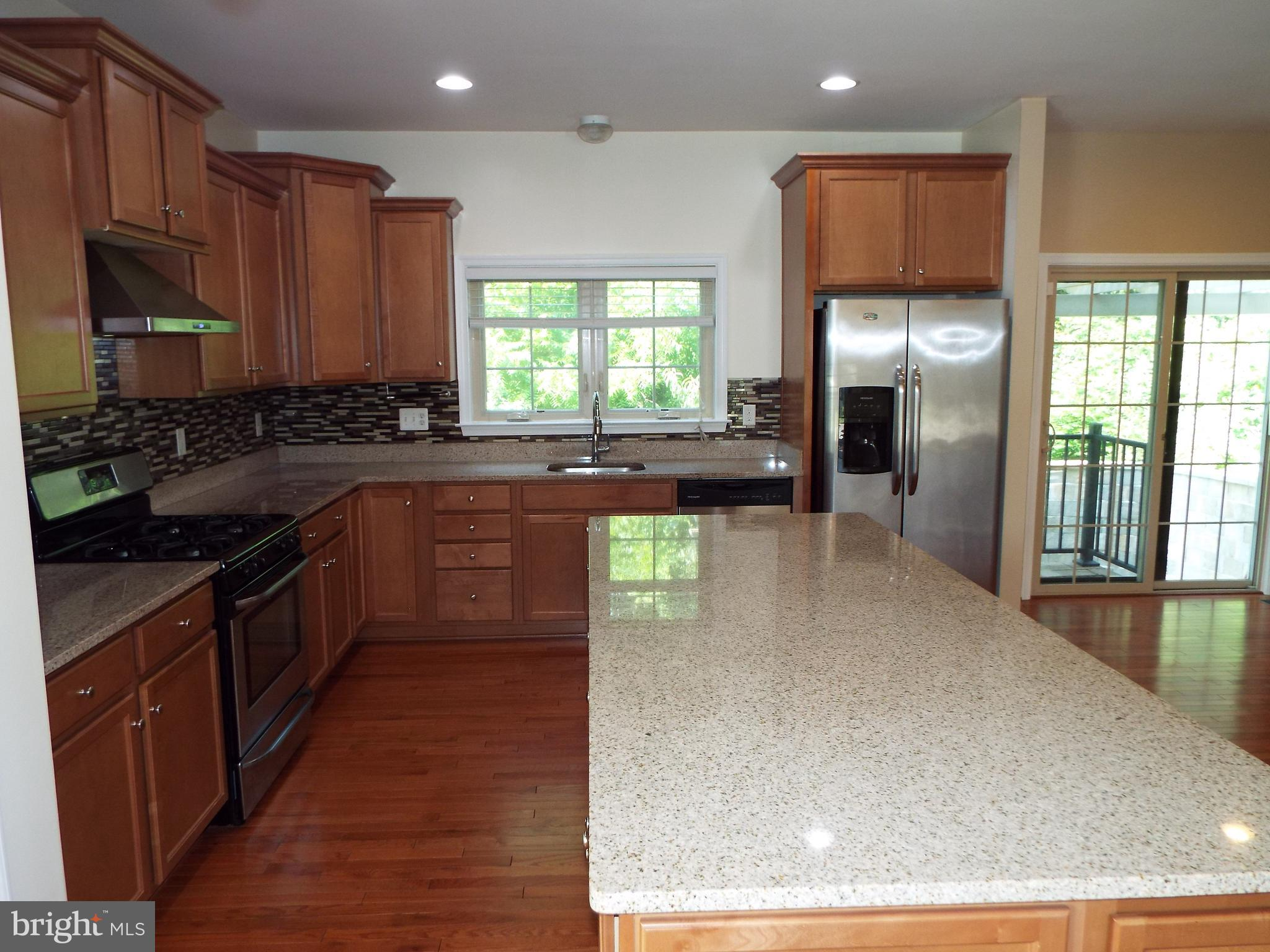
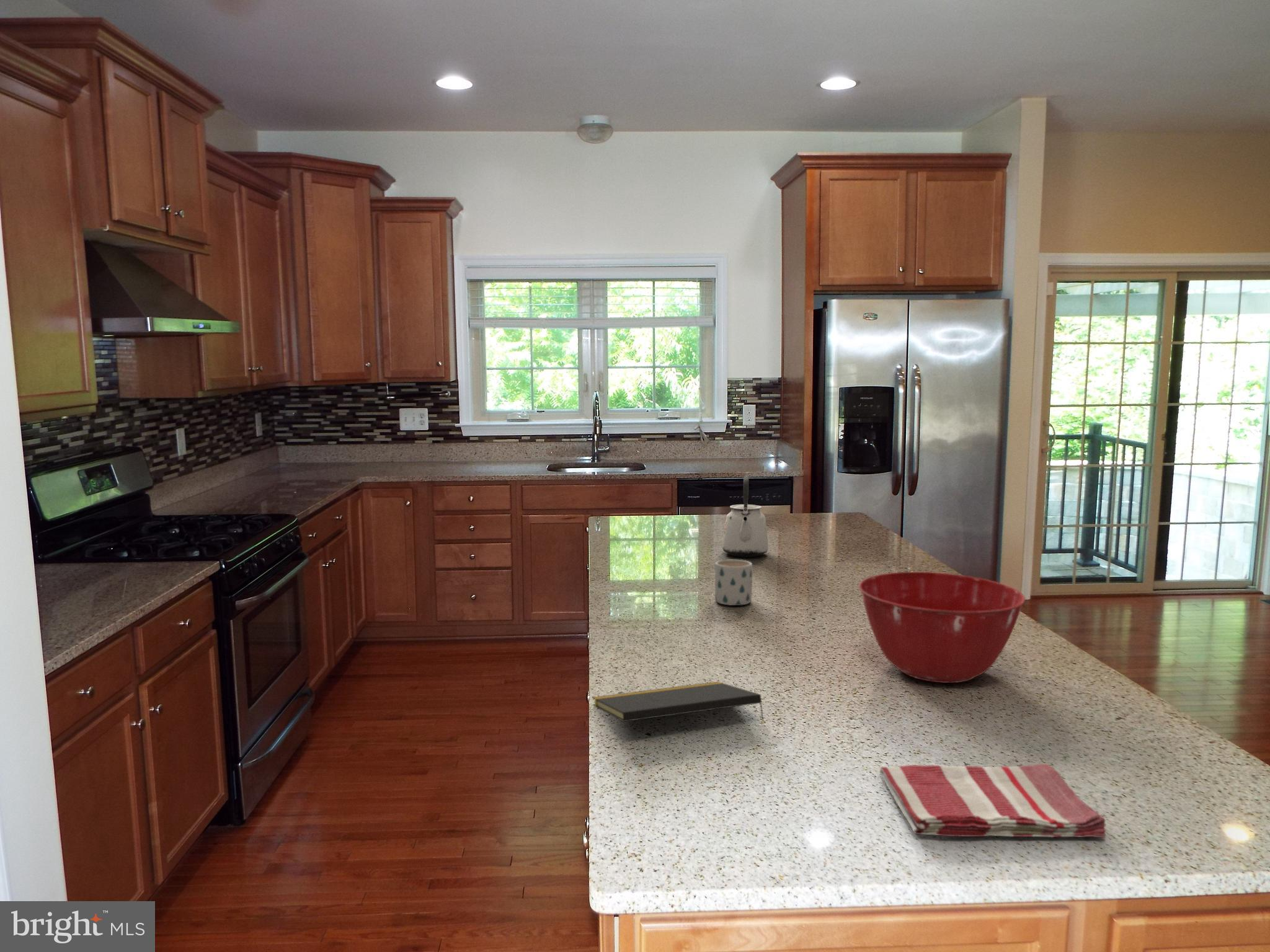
+ mixing bowl [858,571,1026,684]
+ kettle [722,477,769,558]
+ notepad [592,681,765,723]
+ dish towel [879,763,1107,838]
+ mug [714,559,753,606]
